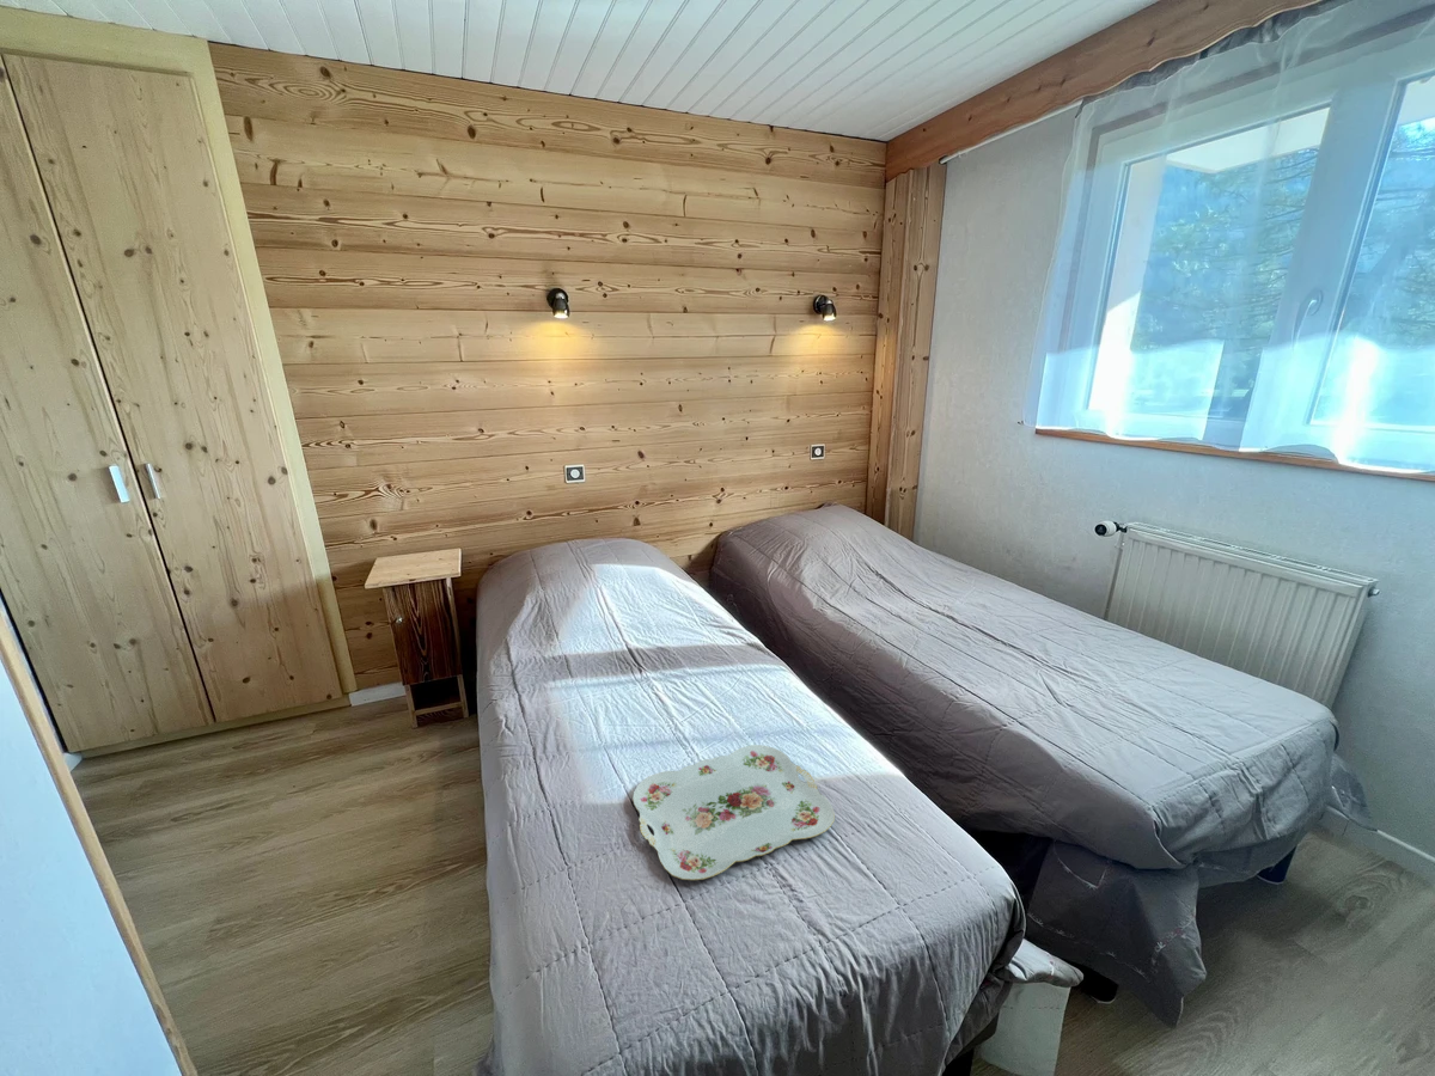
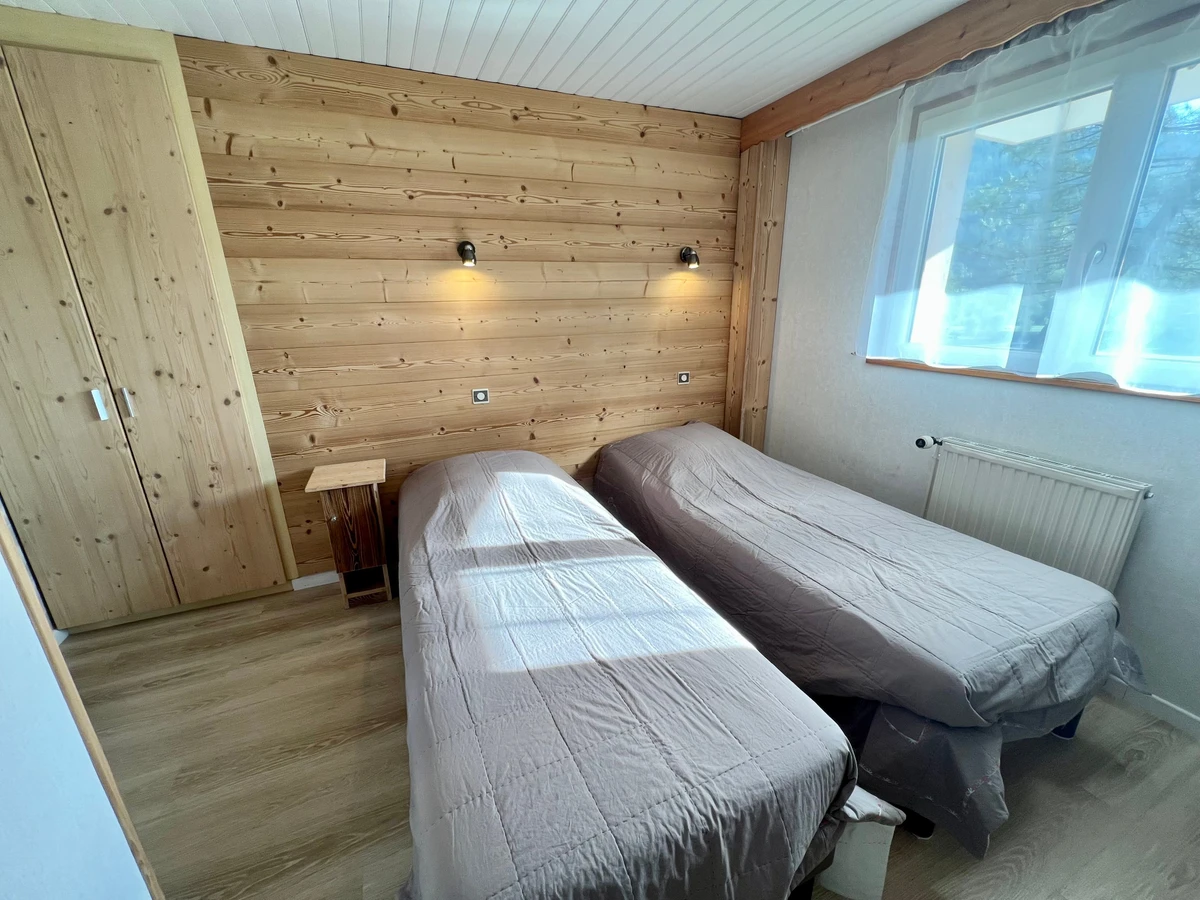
- serving tray [631,744,836,881]
